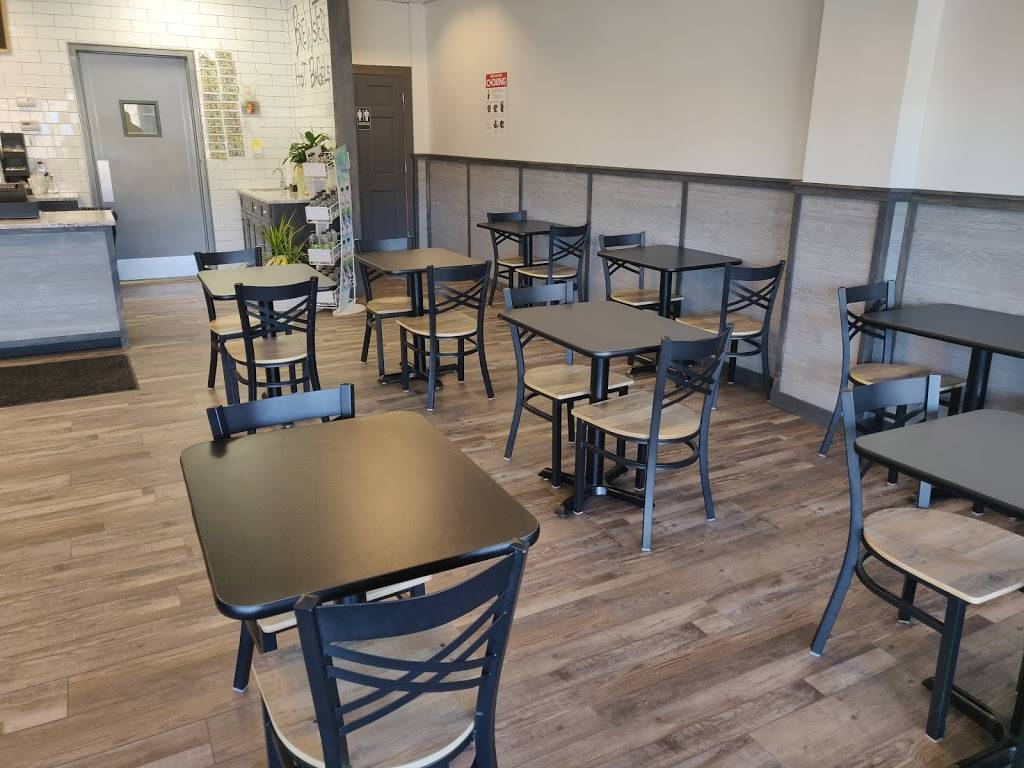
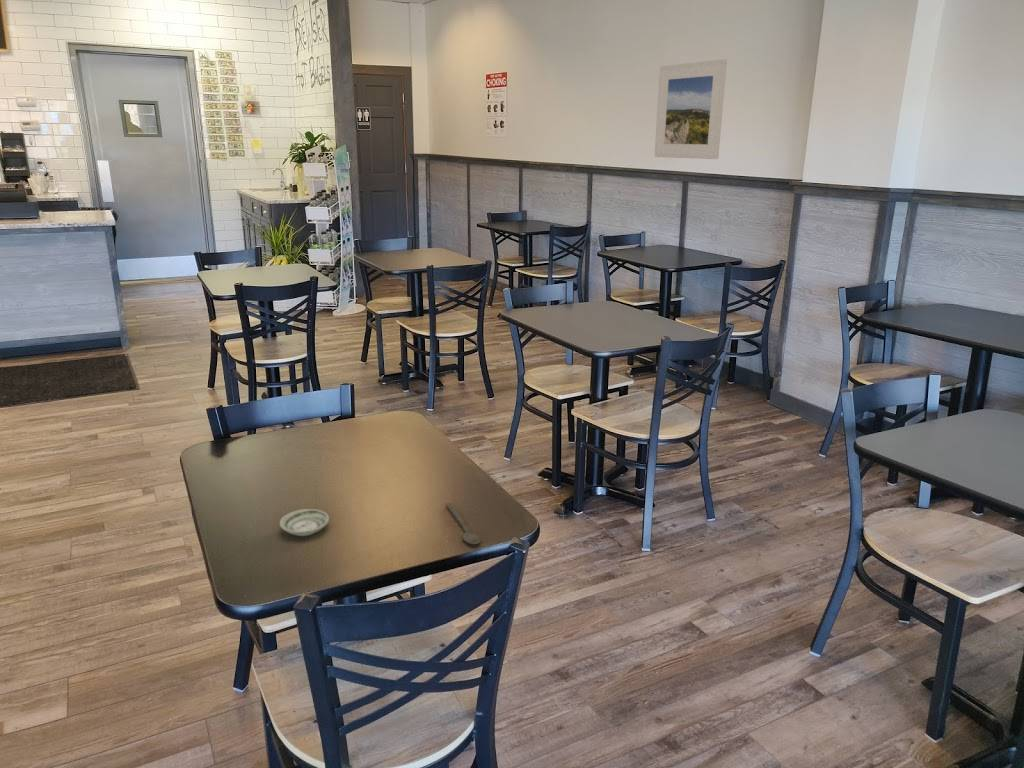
+ spoon [445,502,482,545]
+ saucer [279,508,330,537]
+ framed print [654,58,728,160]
